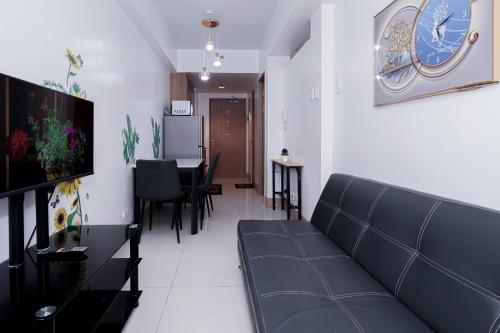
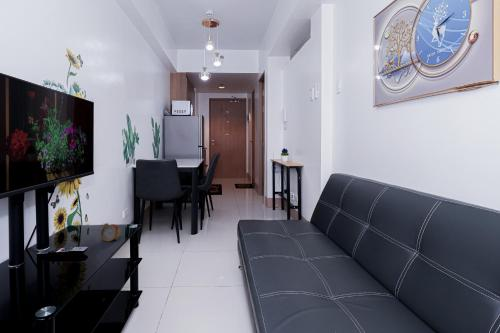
+ alarm clock [98,222,122,242]
